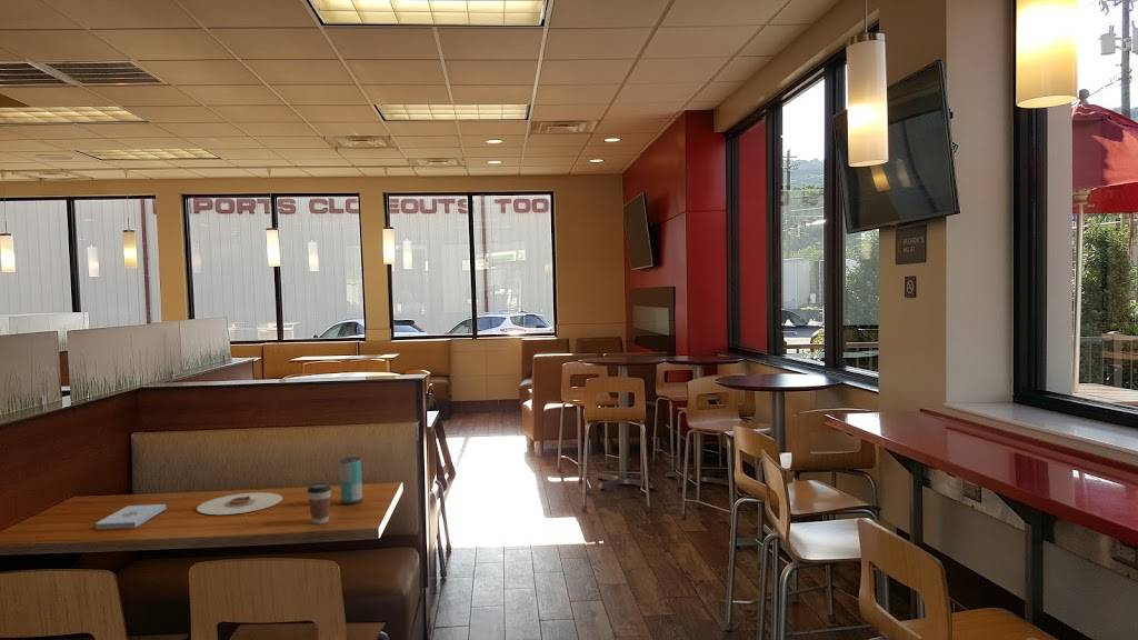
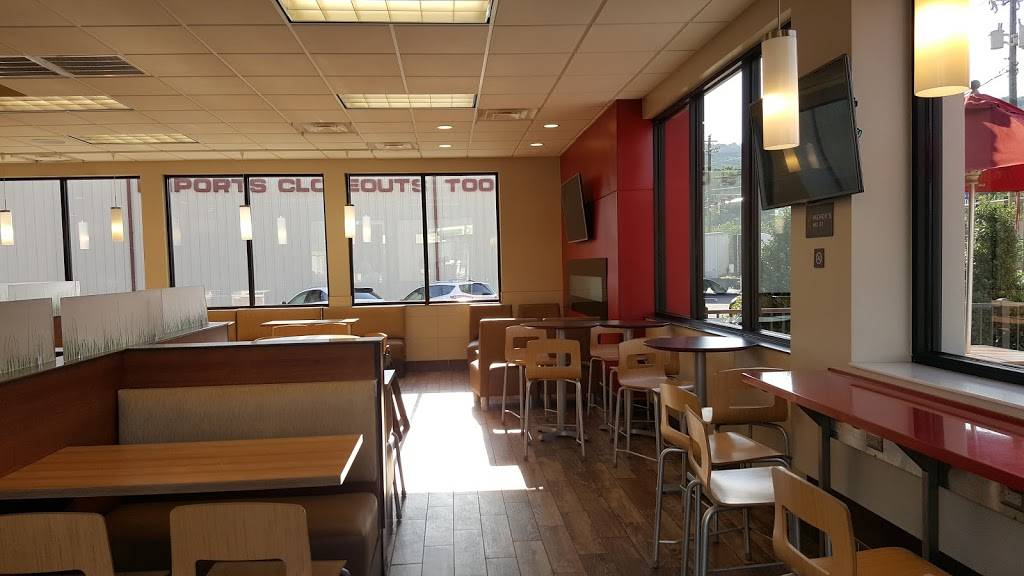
- plate [196,491,283,516]
- beverage can [339,457,363,506]
- coffee cup [307,482,332,524]
- notepad [94,503,167,530]
